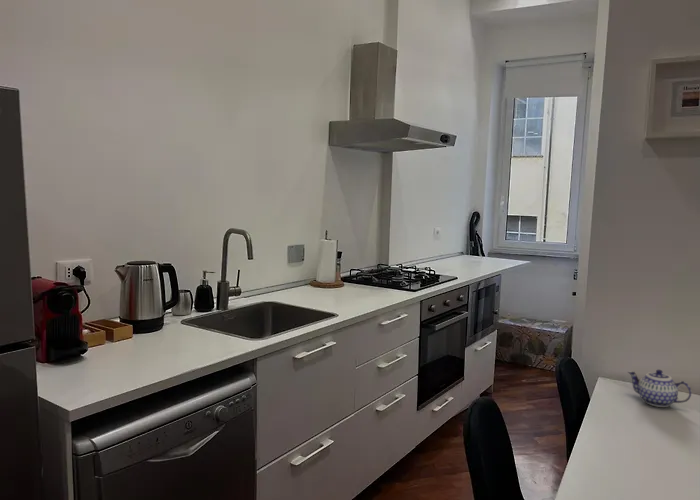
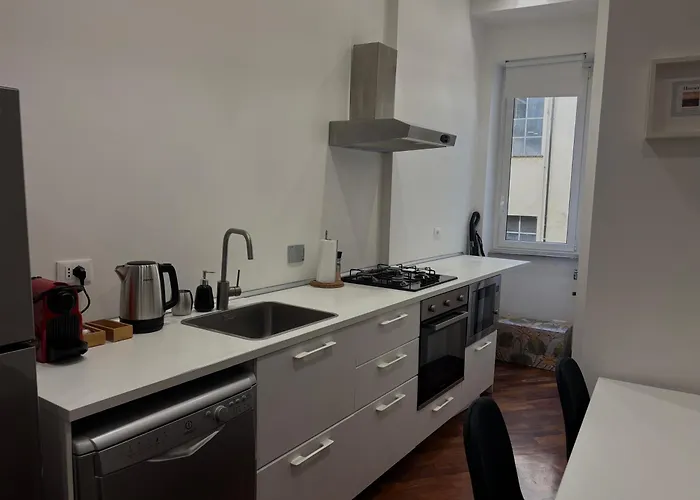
- teapot [627,369,692,408]
